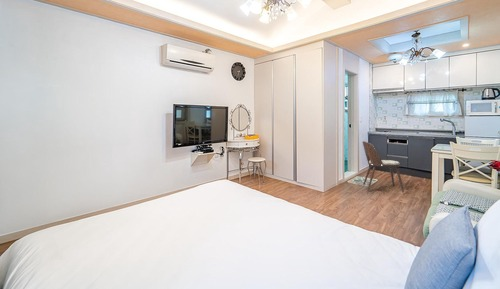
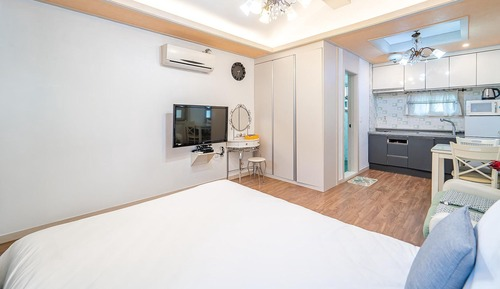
- dining chair [362,140,405,194]
